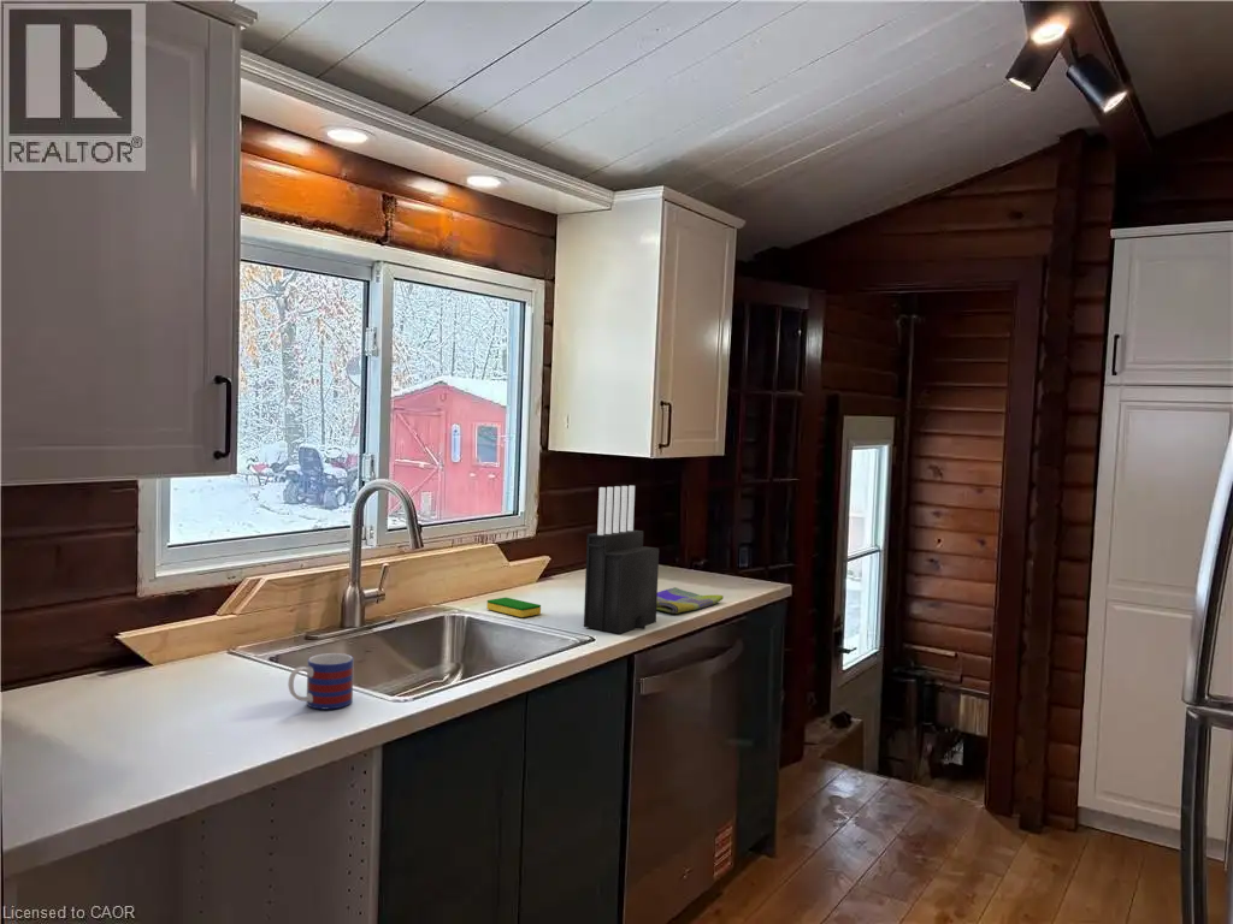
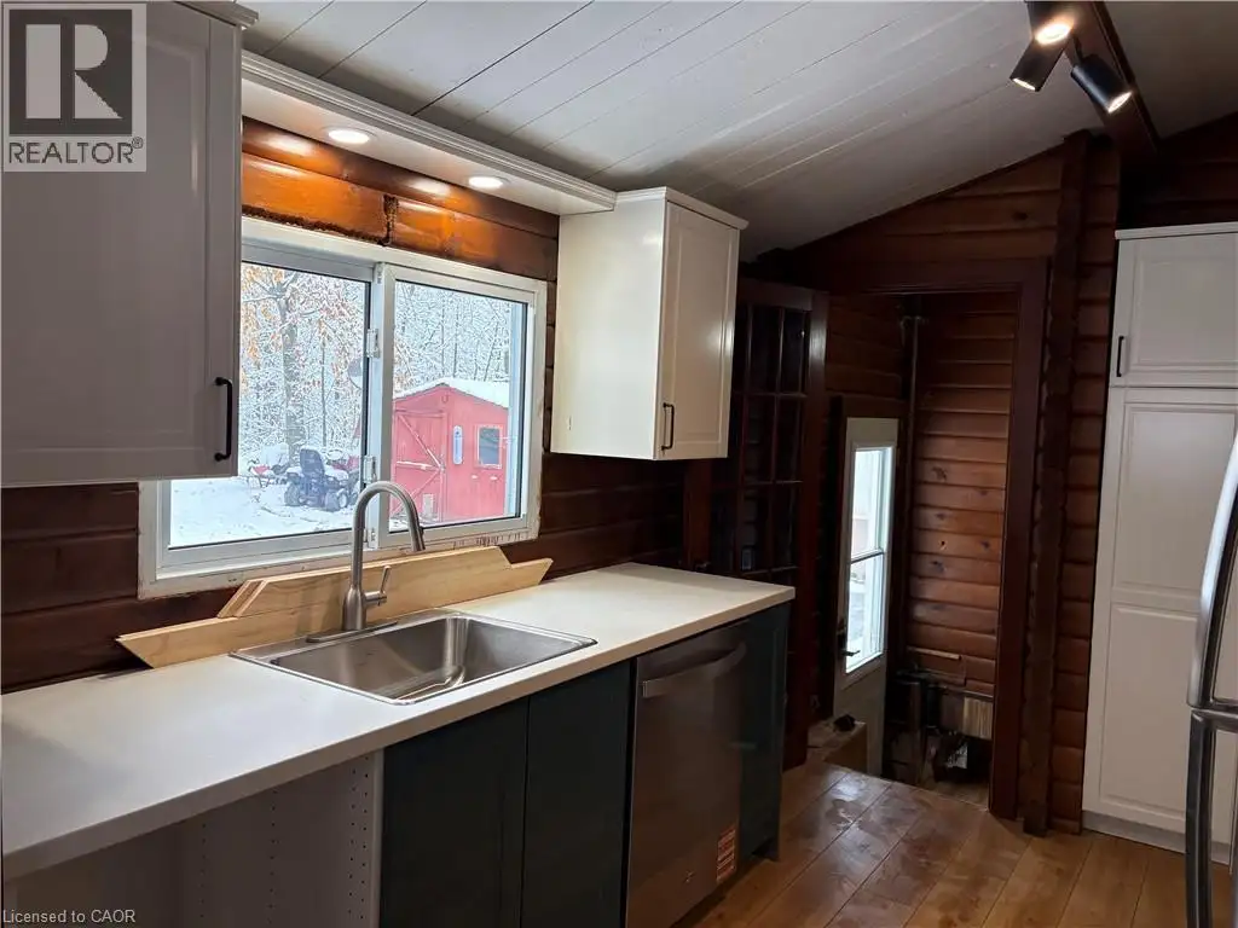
- dish sponge [485,597,542,618]
- mug [288,652,355,711]
- dish towel [656,586,725,615]
- knife block [583,485,660,634]
